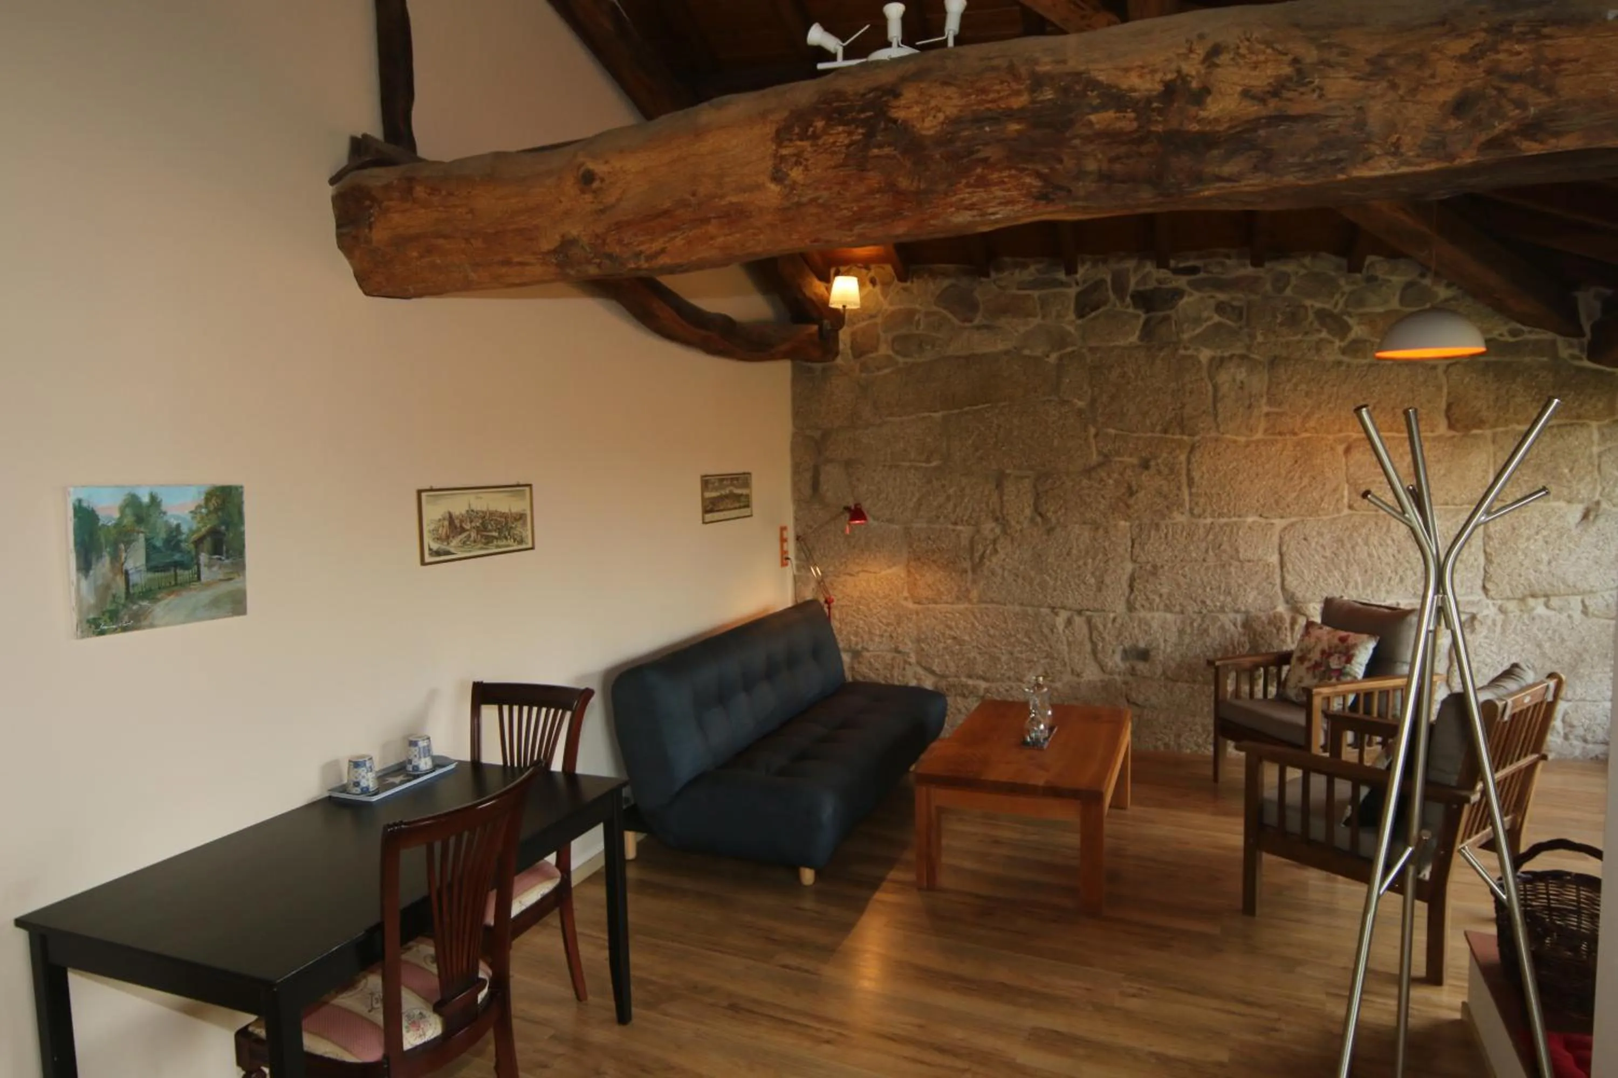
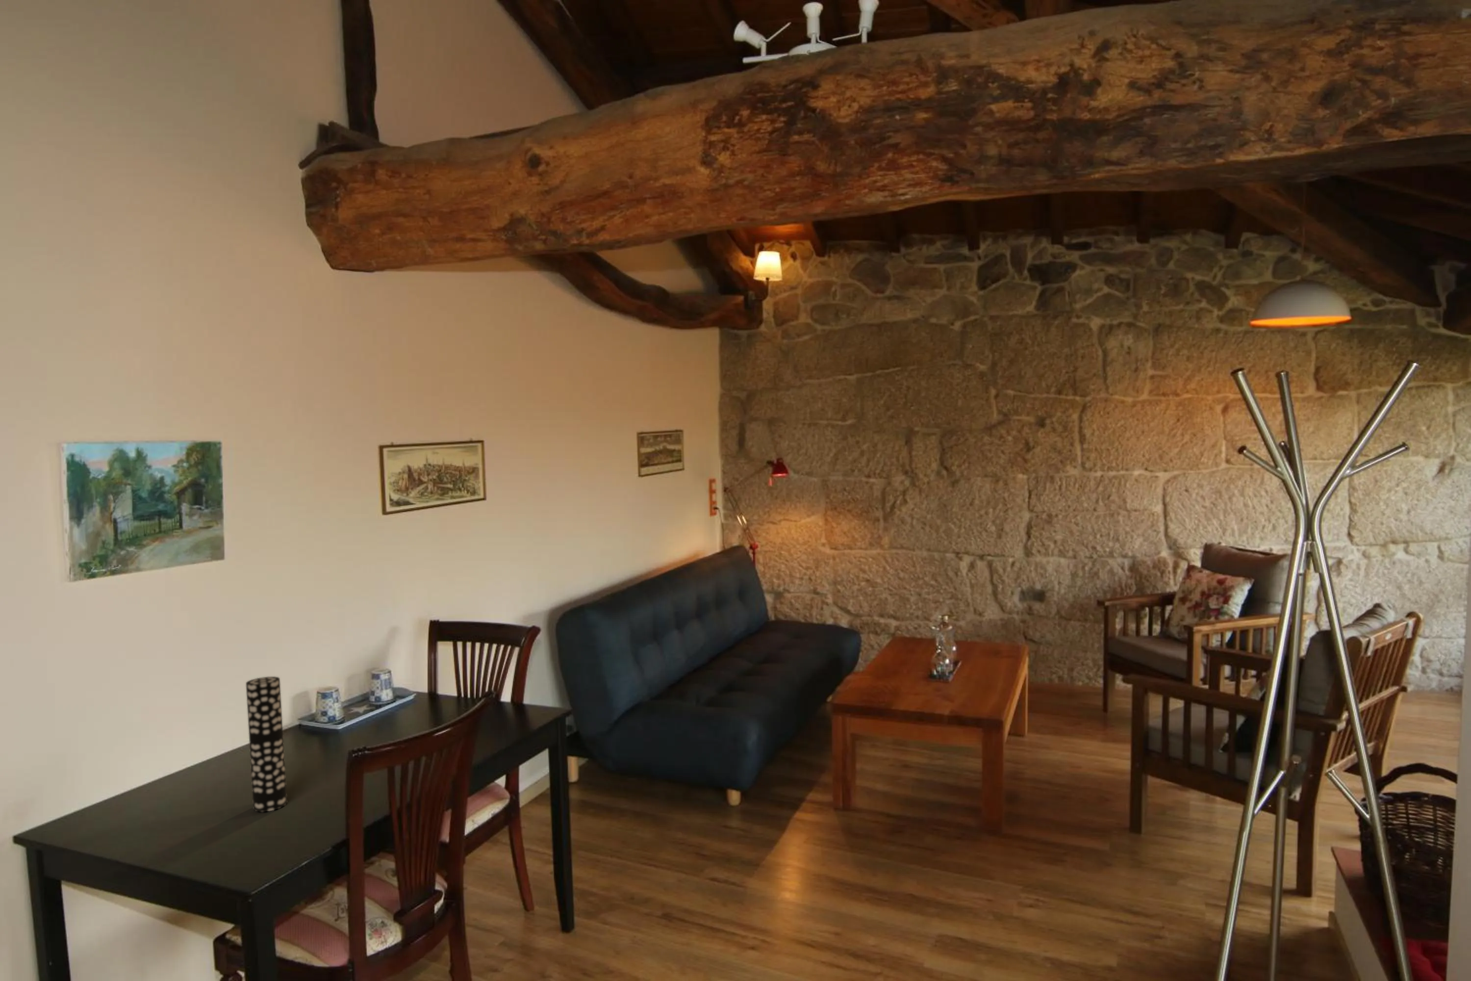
+ vase [245,676,288,812]
